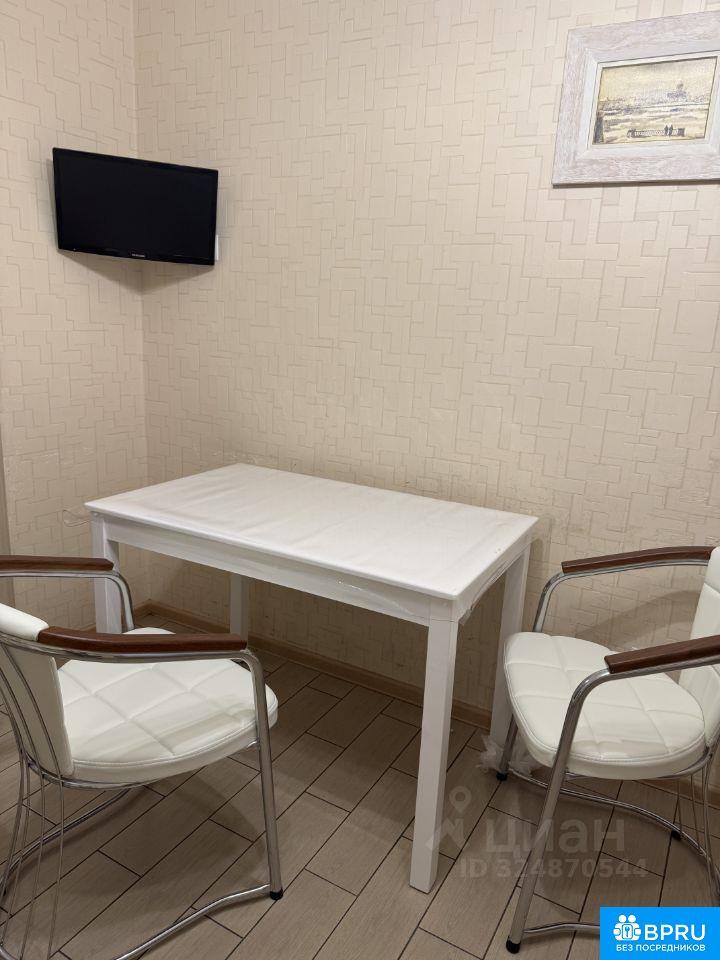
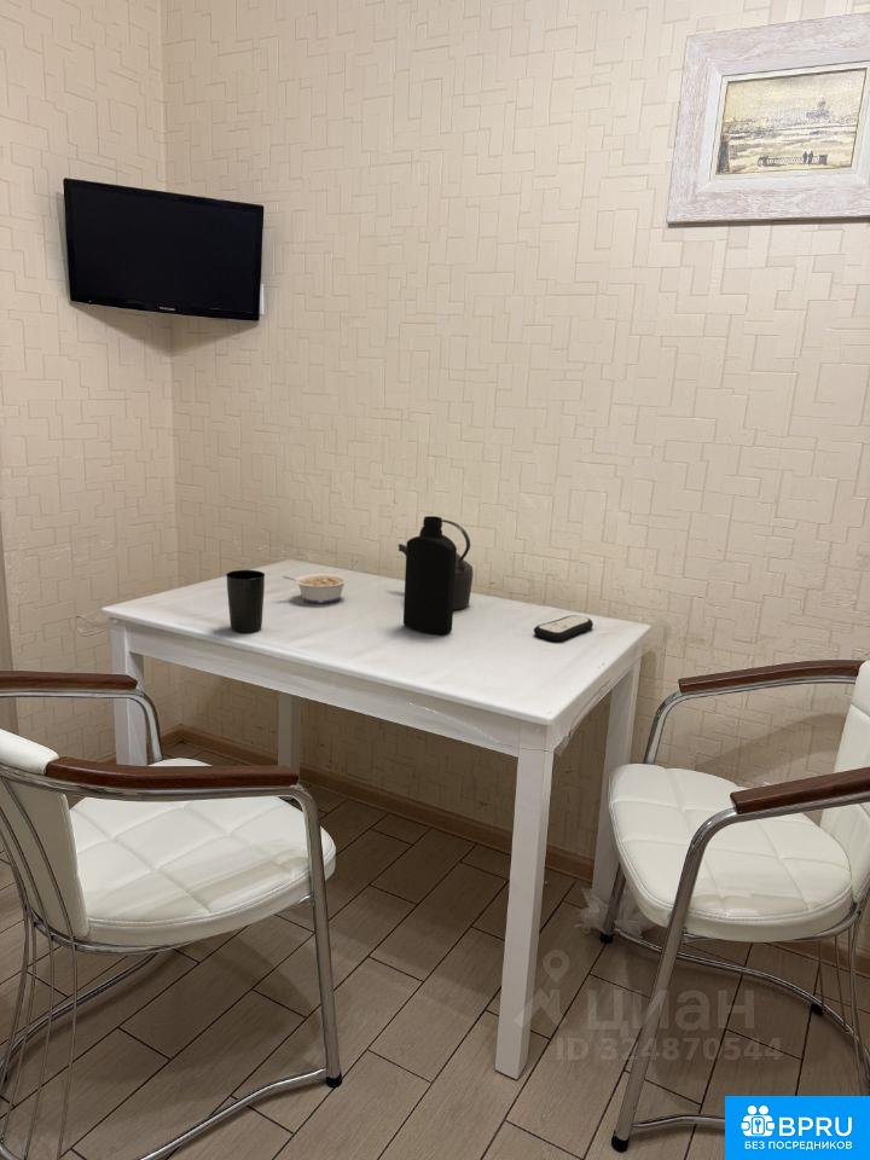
+ bottle [402,515,458,636]
+ legume [282,572,349,604]
+ remote control [533,614,594,643]
+ kettle [398,518,475,610]
+ cup [225,569,266,634]
